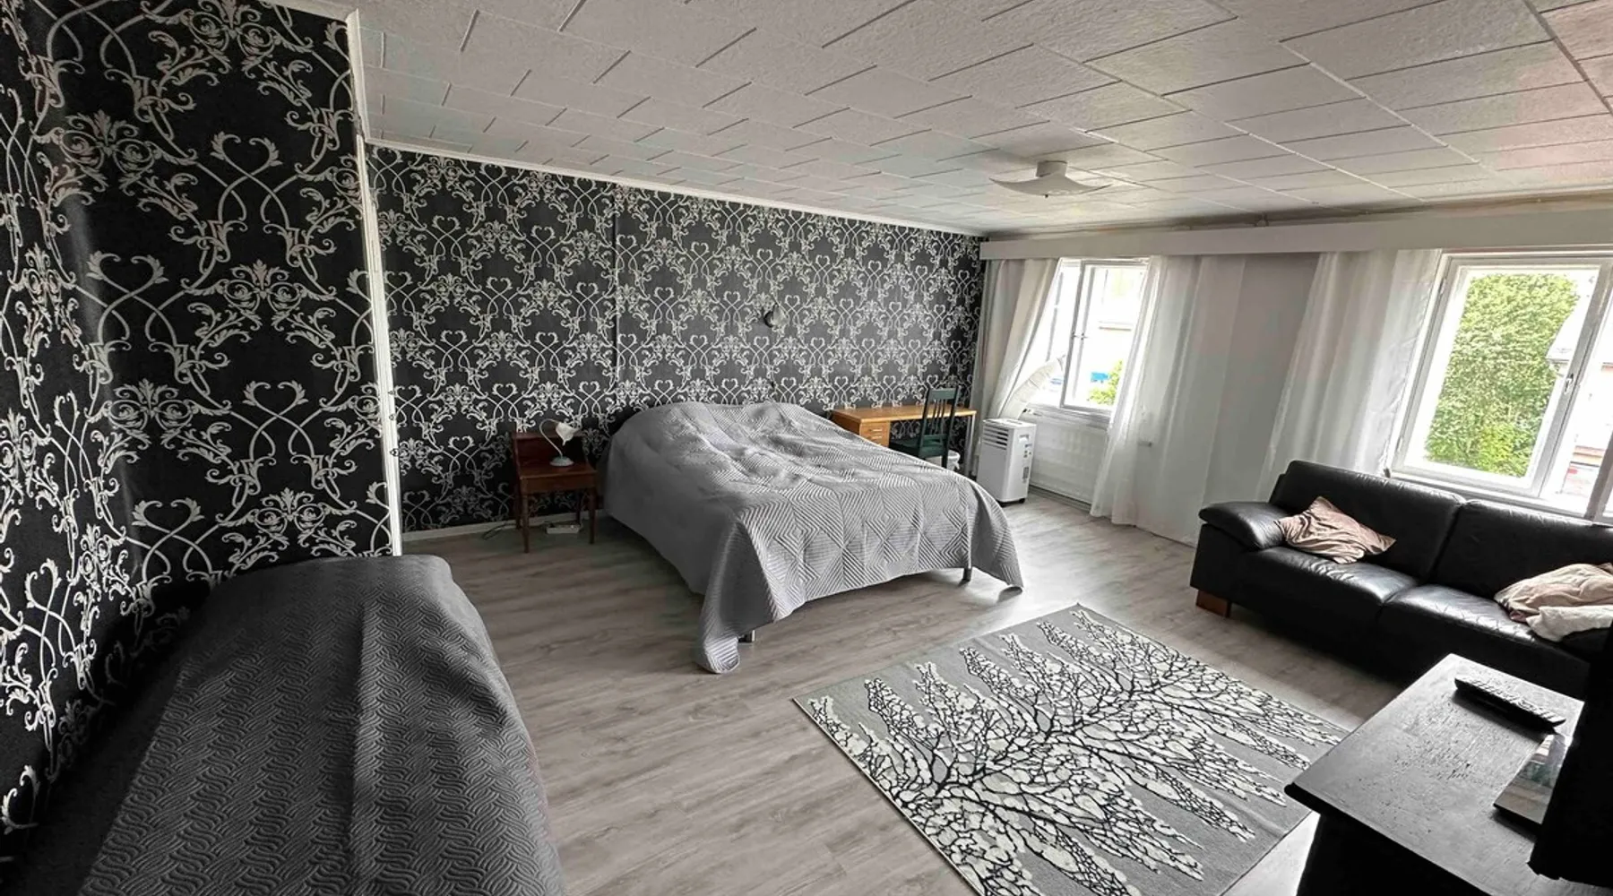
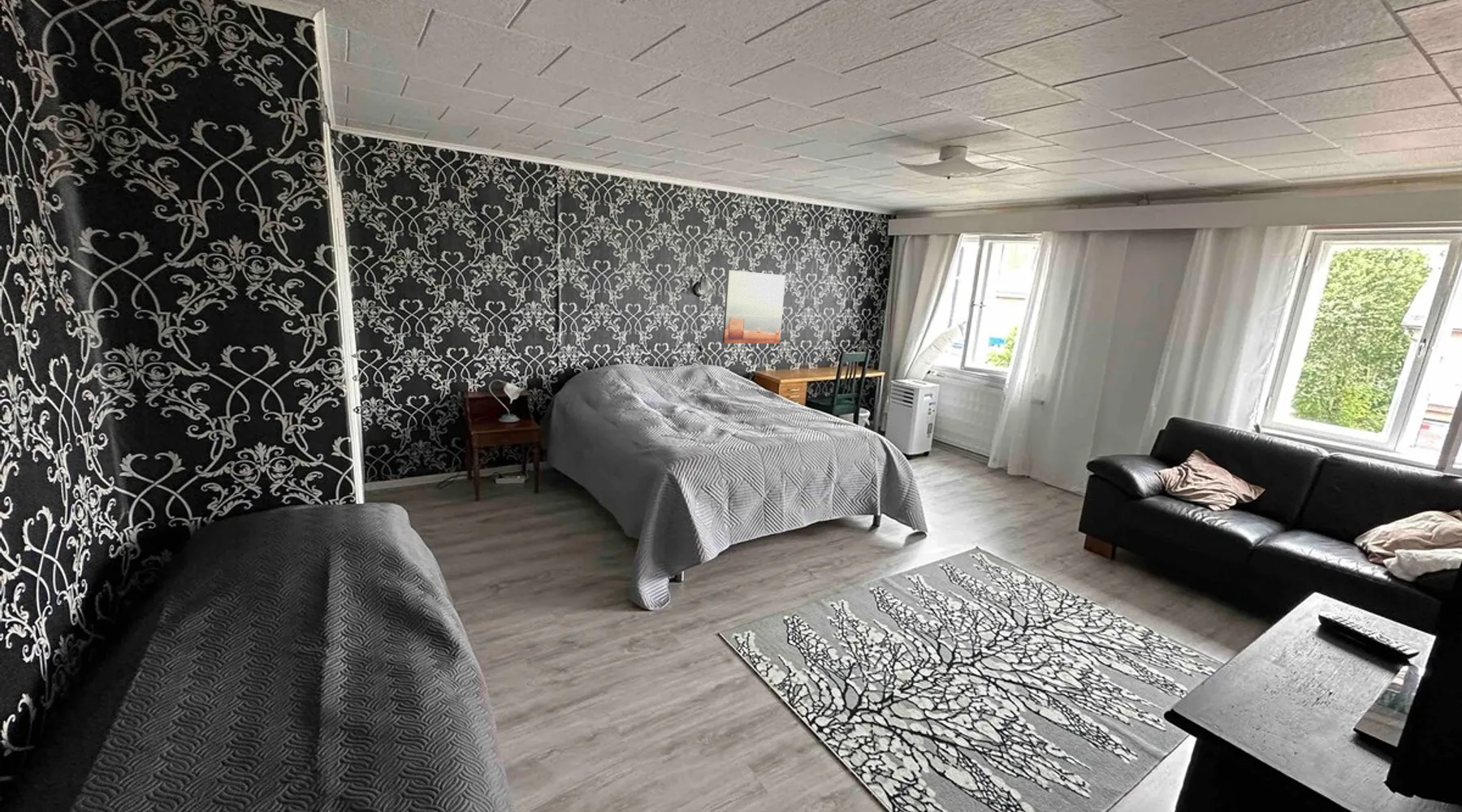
+ wall art [721,270,786,344]
